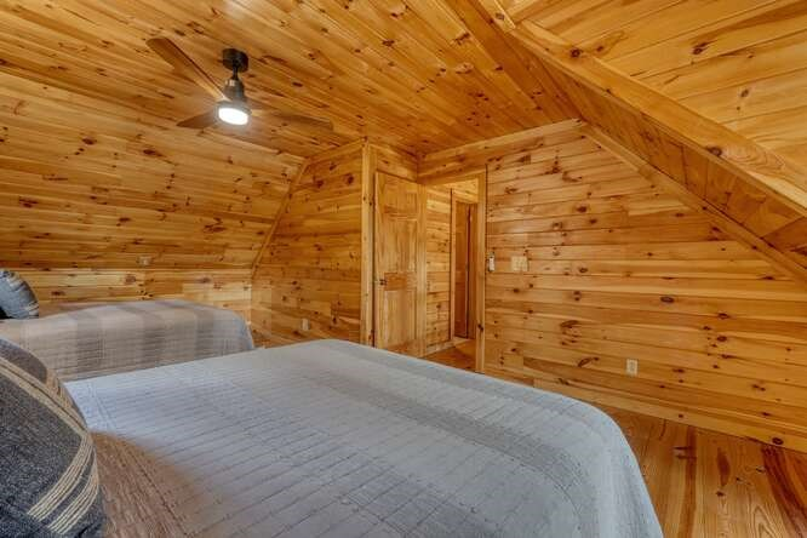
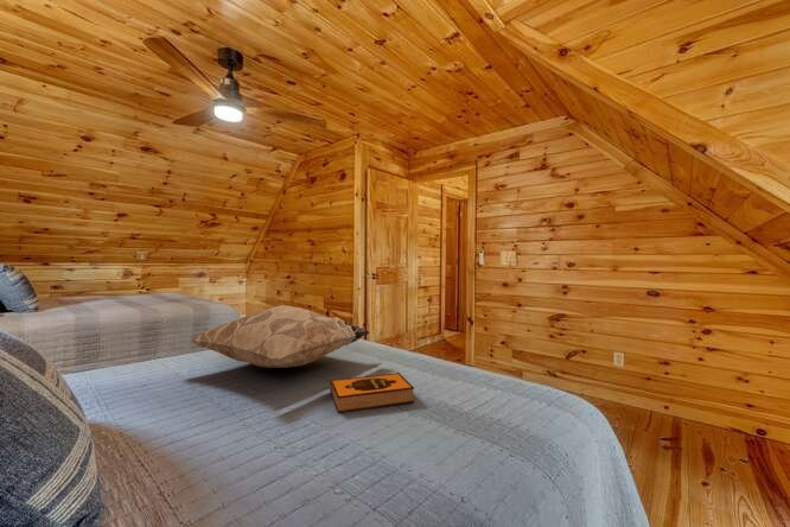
+ decorative pillow [190,304,371,369]
+ hardback book [329,372,415,413]
